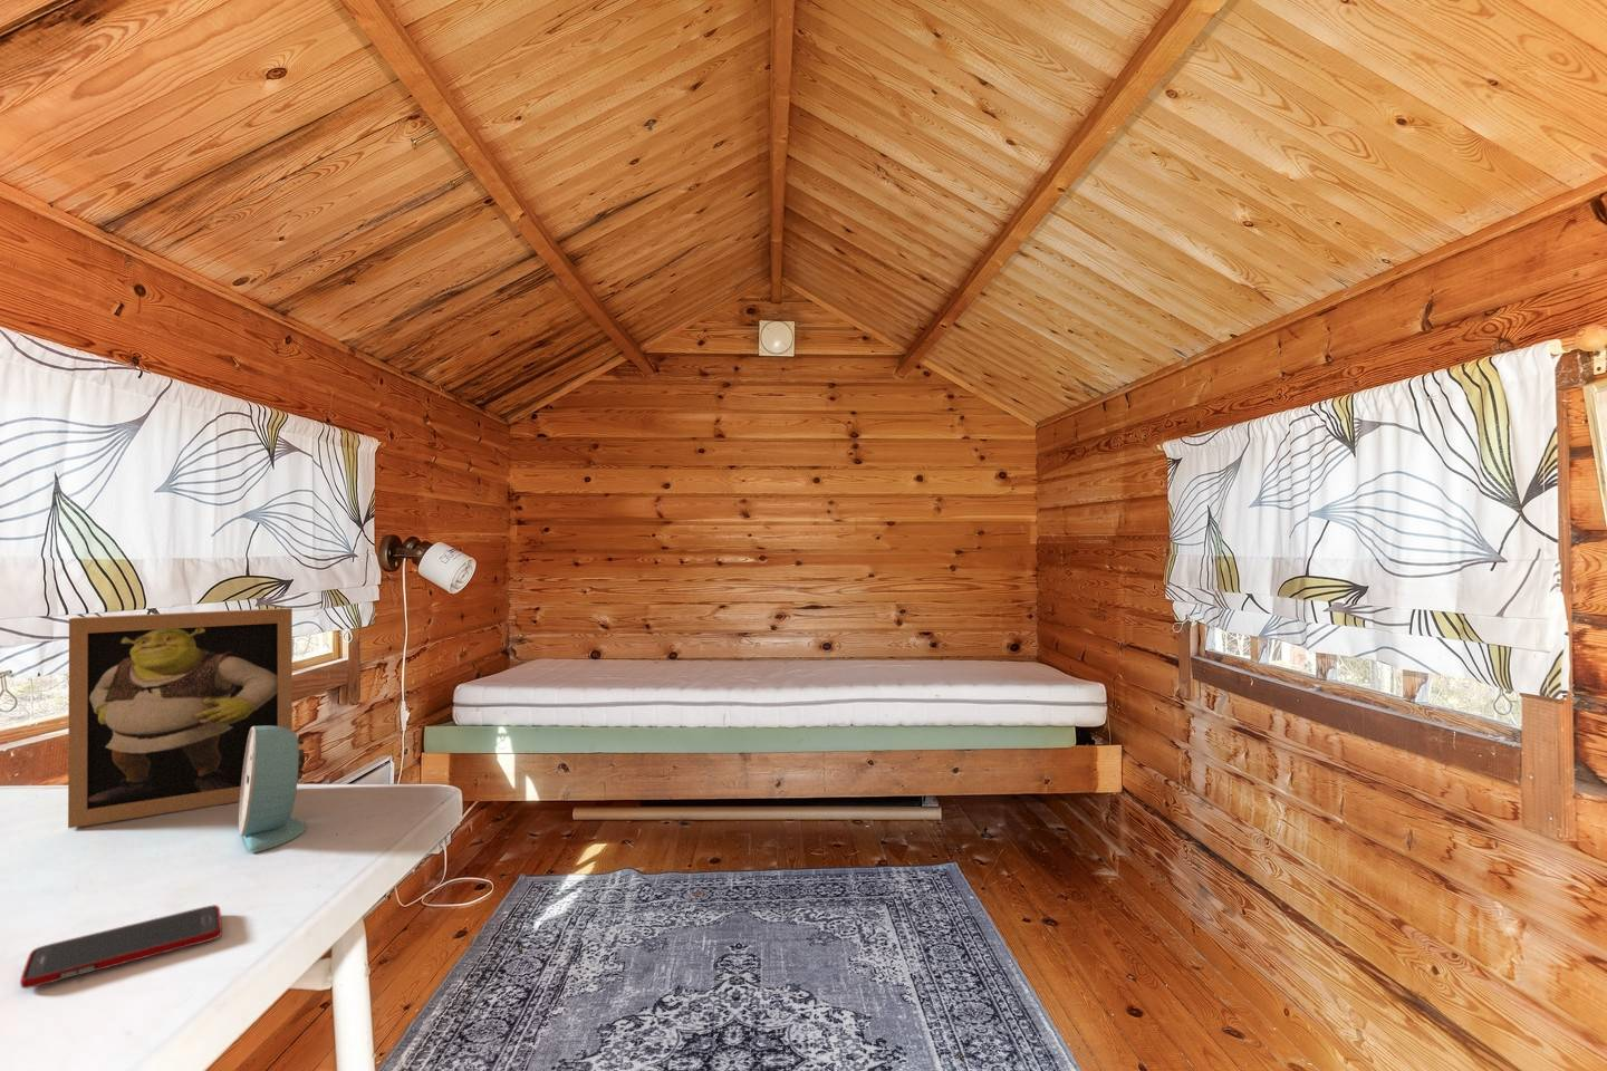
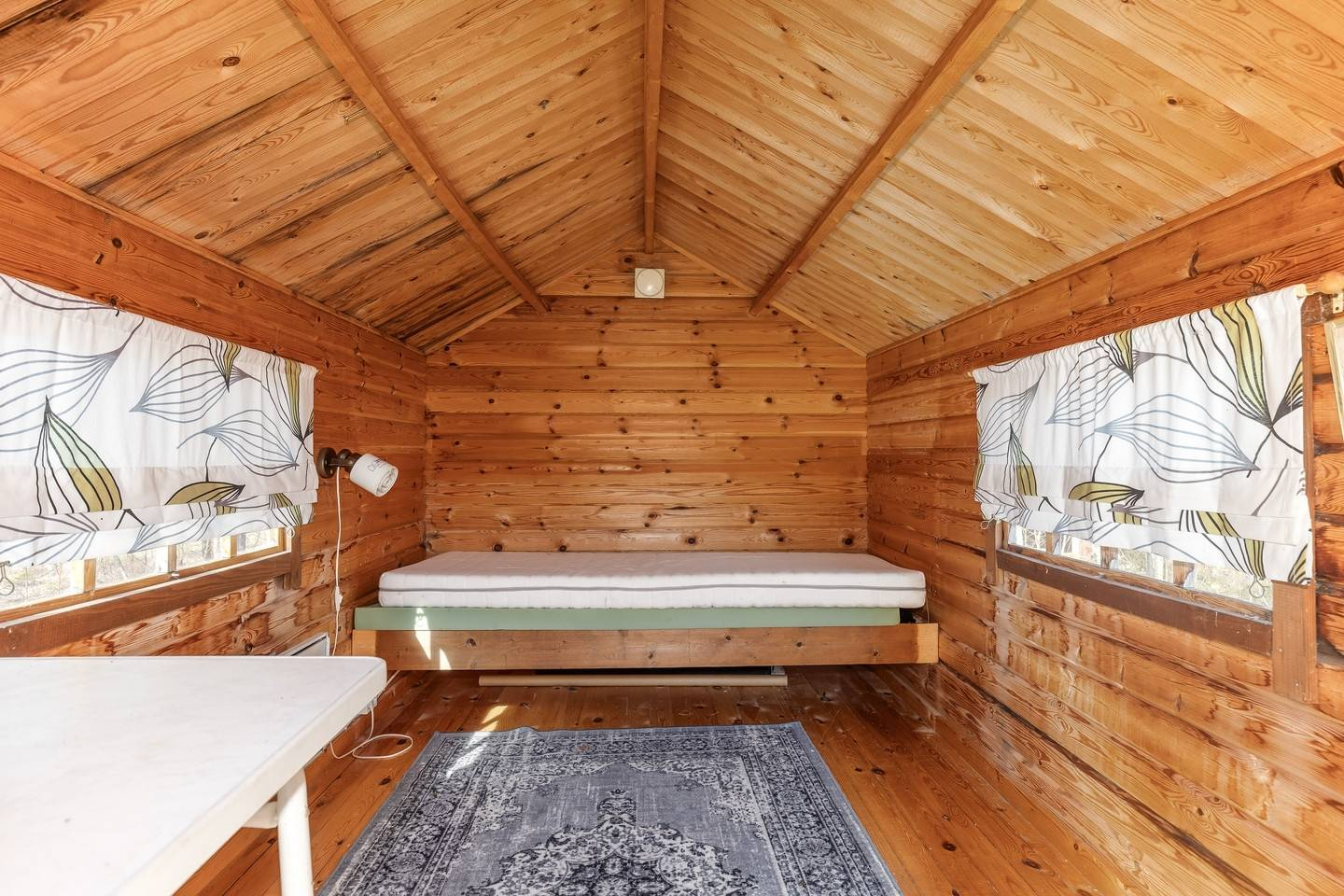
- alarm clock [238,727,310,853]
- picture frame [67,607,293,828]
- cell phone [19,904,224,990]
